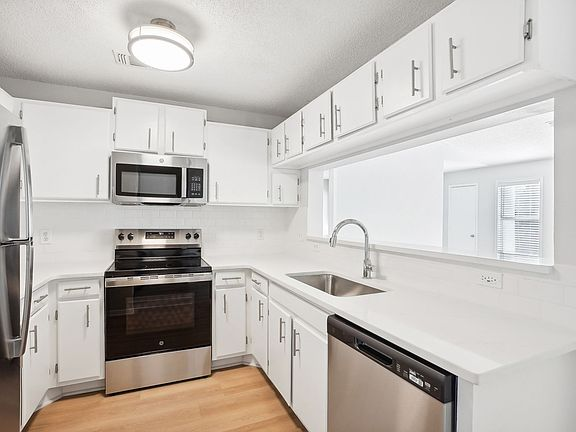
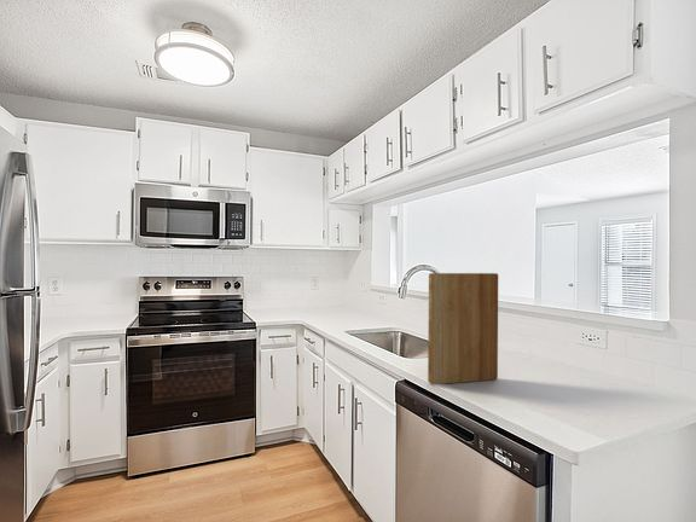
+ cutting board [427,272,499,385]
